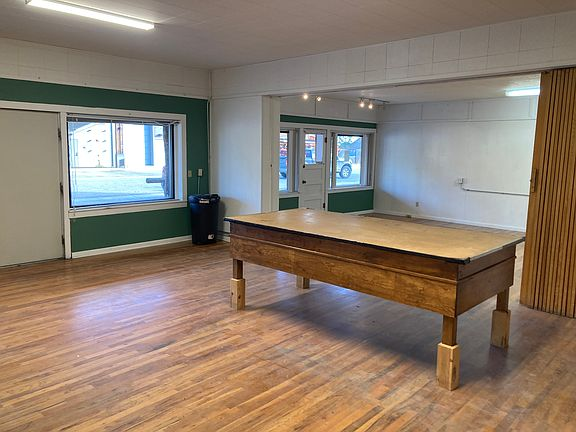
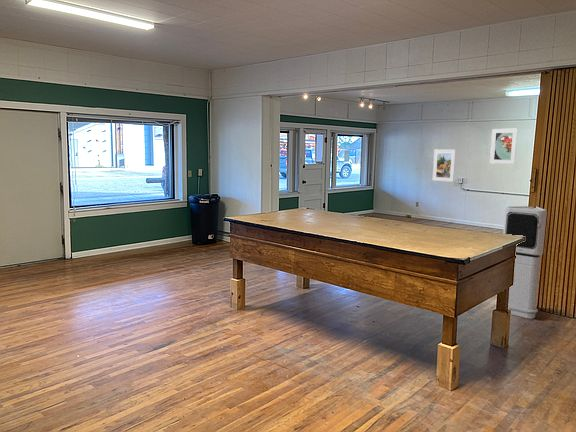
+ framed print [489,128,519,165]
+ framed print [432,149,456,183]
+ air purifier [502,205,548,320]
